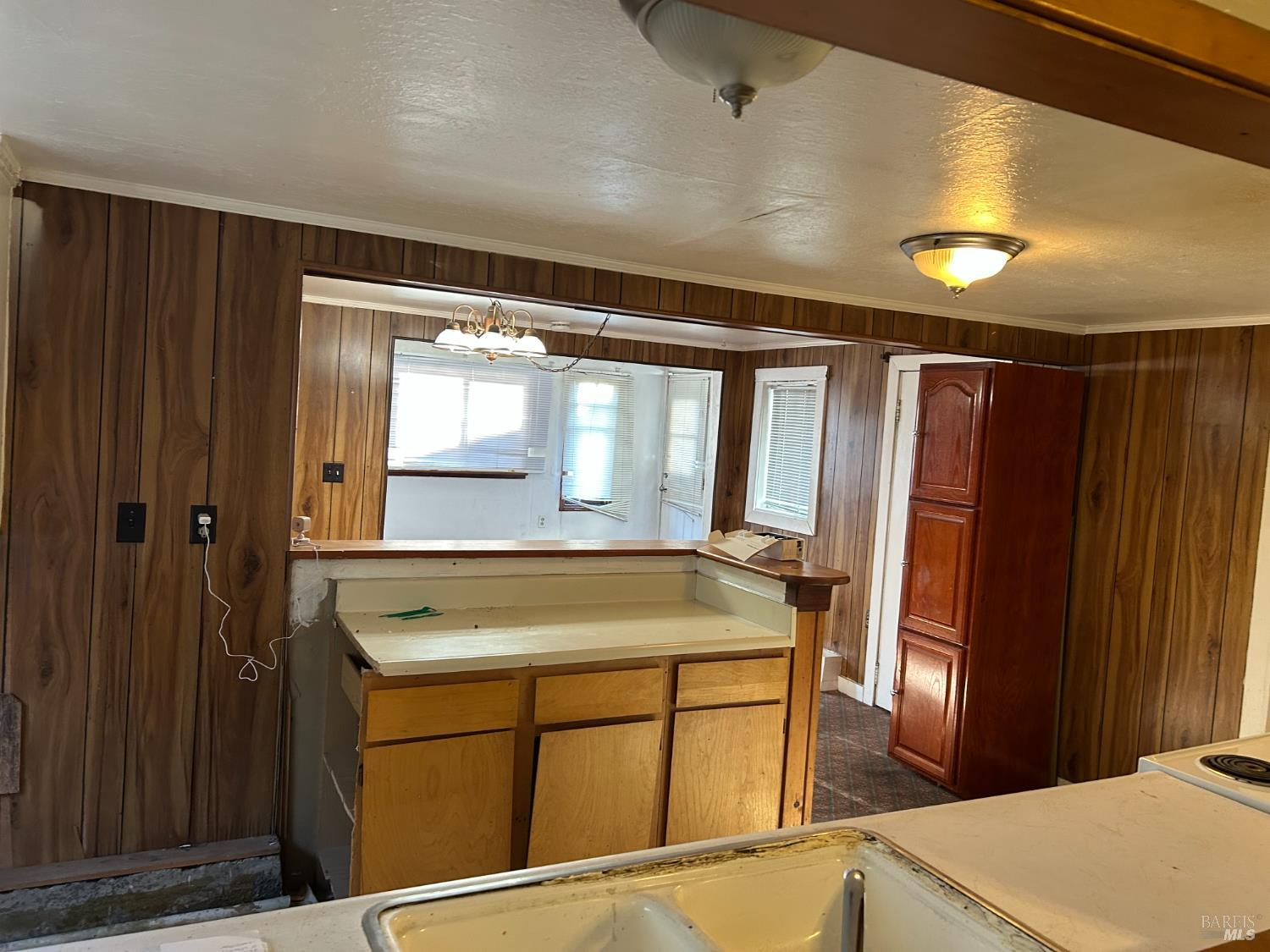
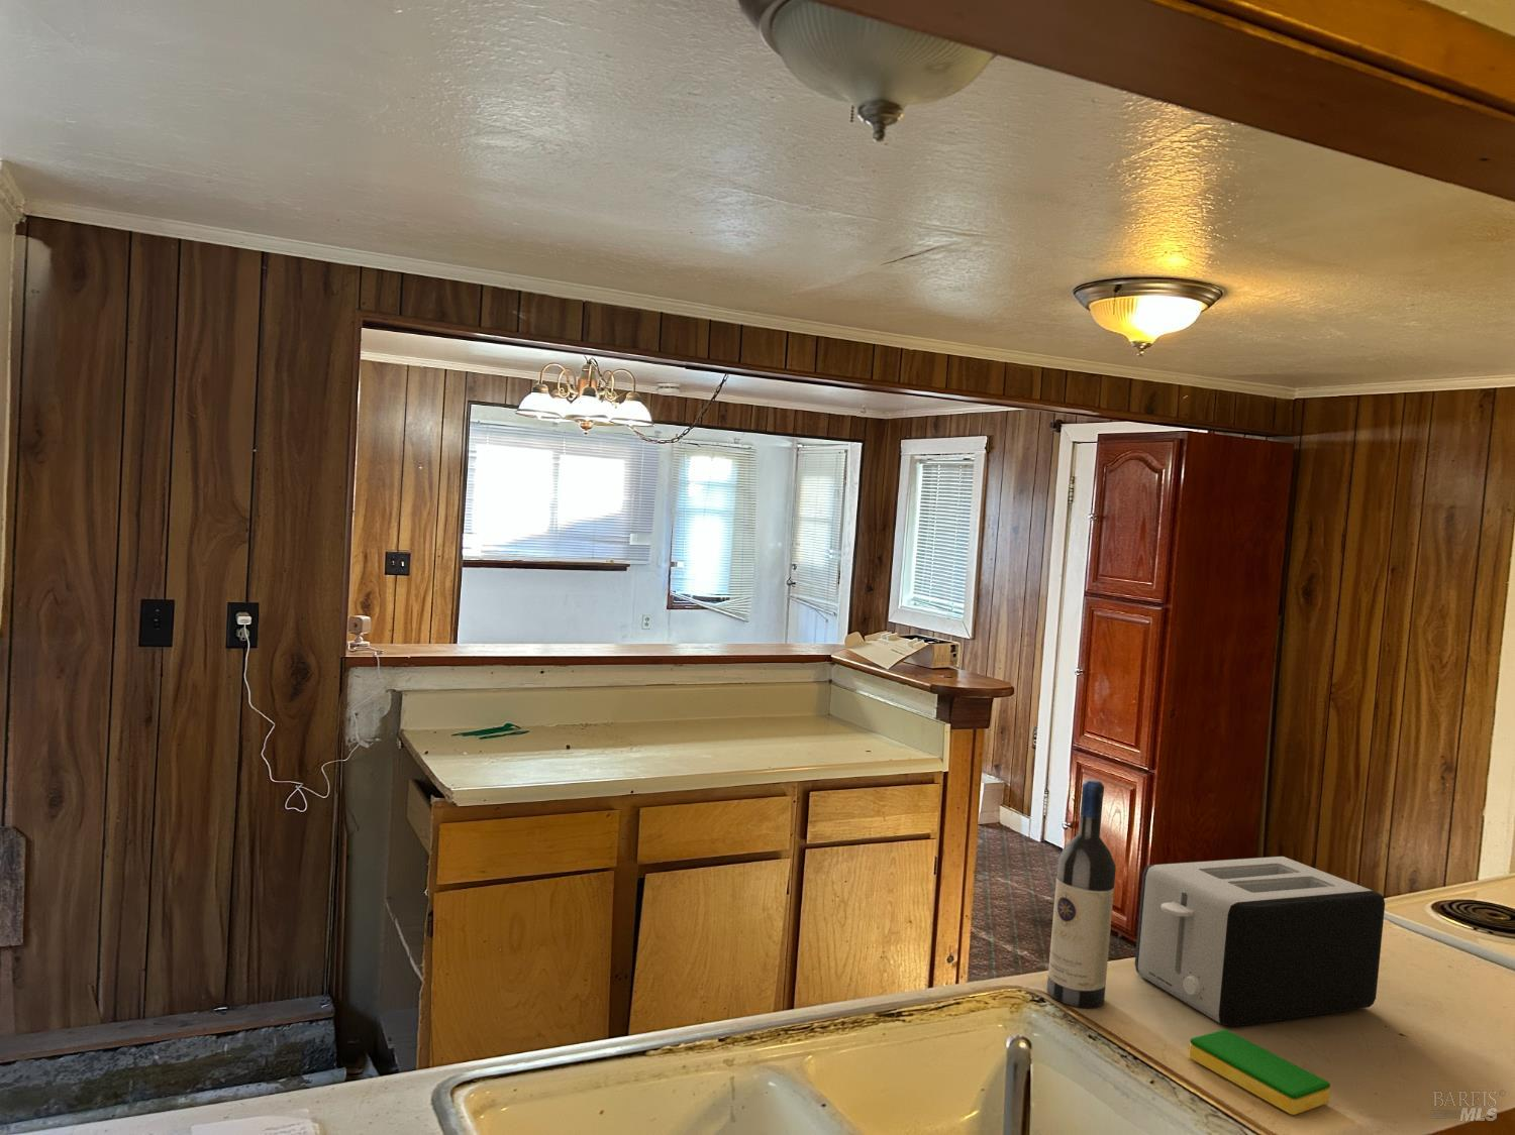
+ wine bottle [1046,779,1117,1009]
+ toaster [1134,856,1386,1027]
+ dish sponge [1188,1029,1331,1116]
